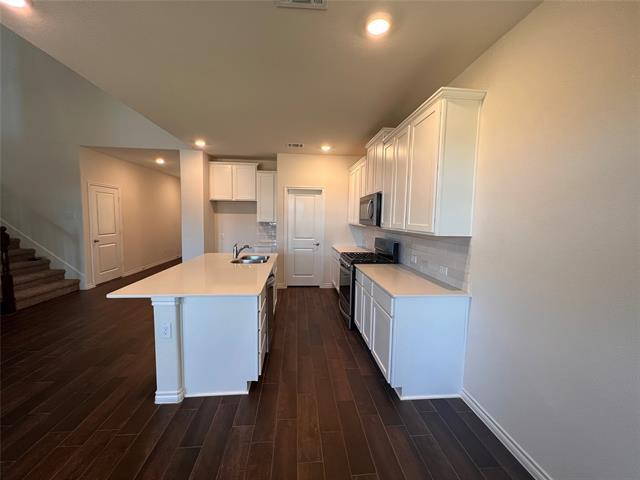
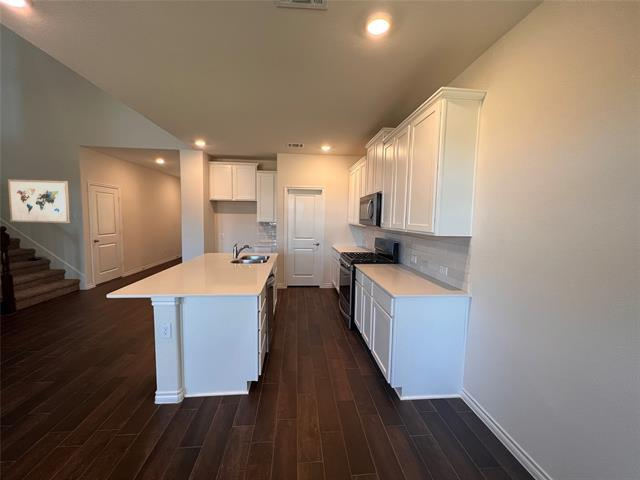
+ wall art [7,178,71,224]
